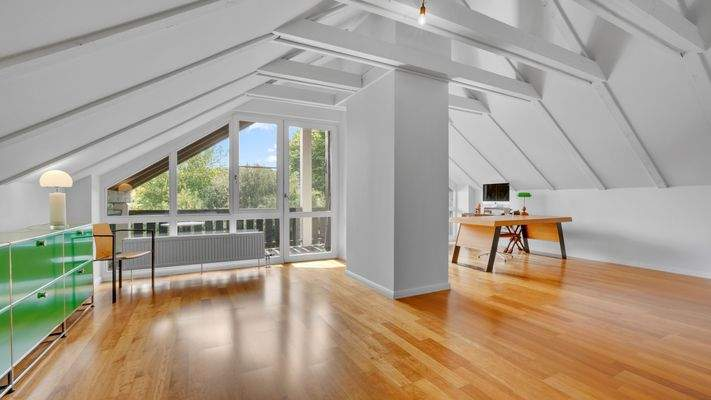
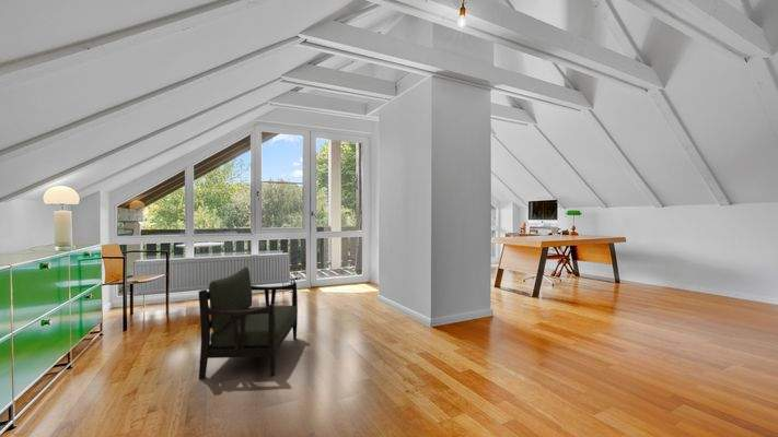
+ armchair [198,265,299,380]
